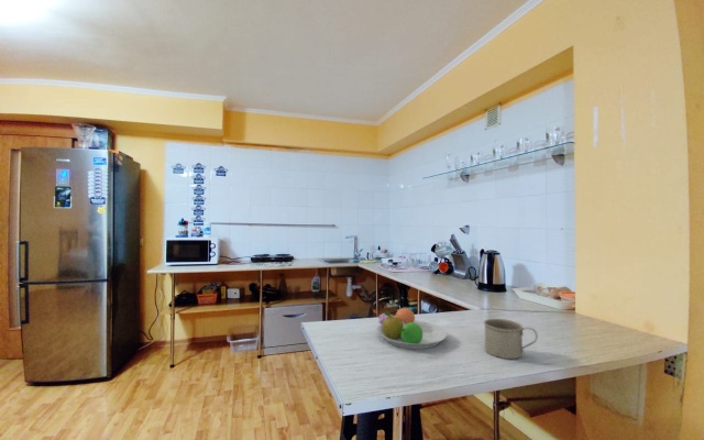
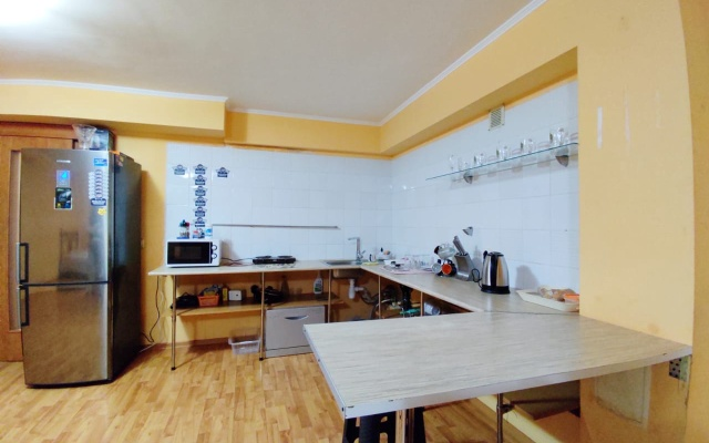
- mug [483,318,539,360]
- fruit bowl [376,306,448,350]
